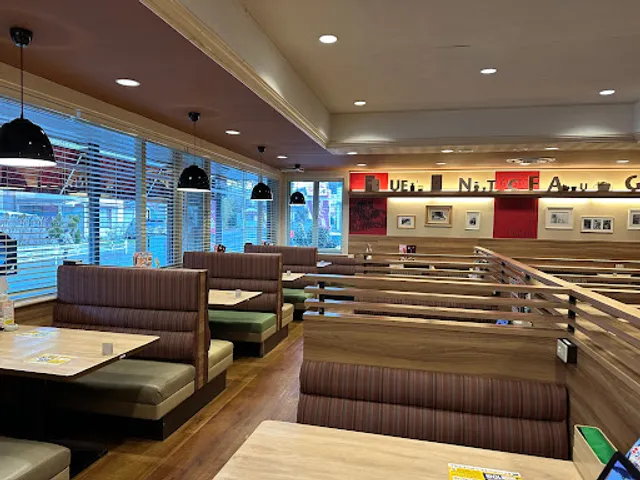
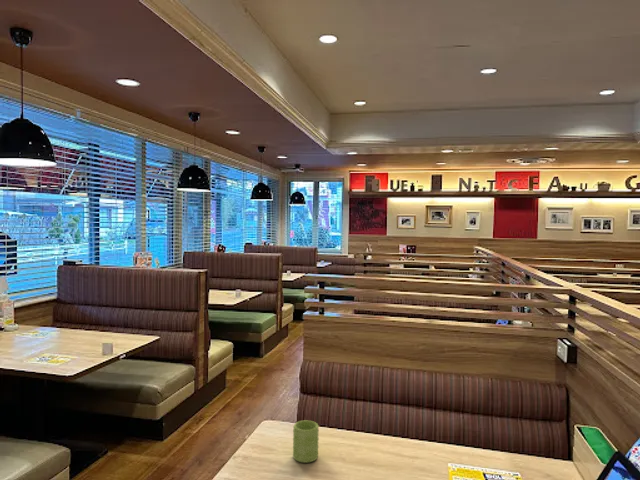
+ mug [292,419,320,464]
